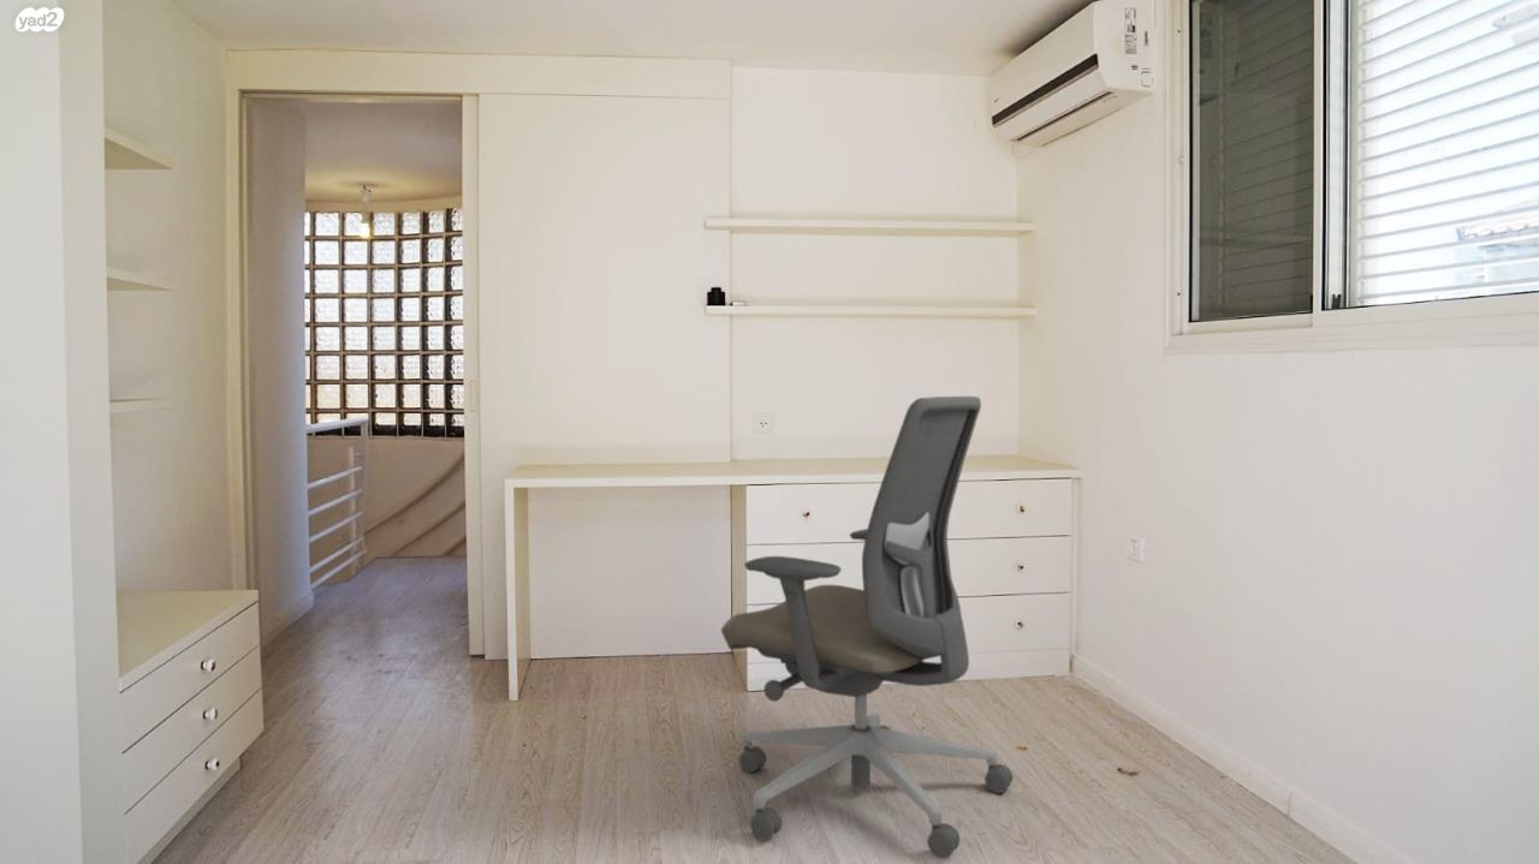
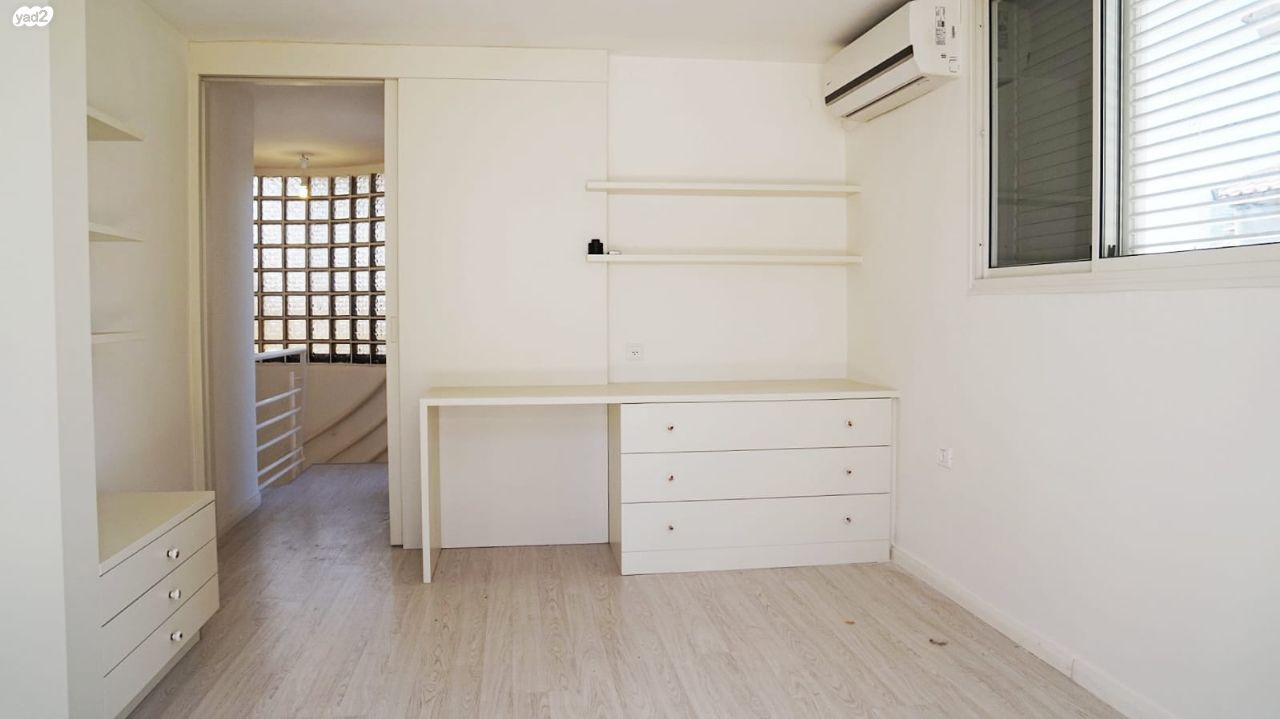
- office chair [720,395,1014,859]
